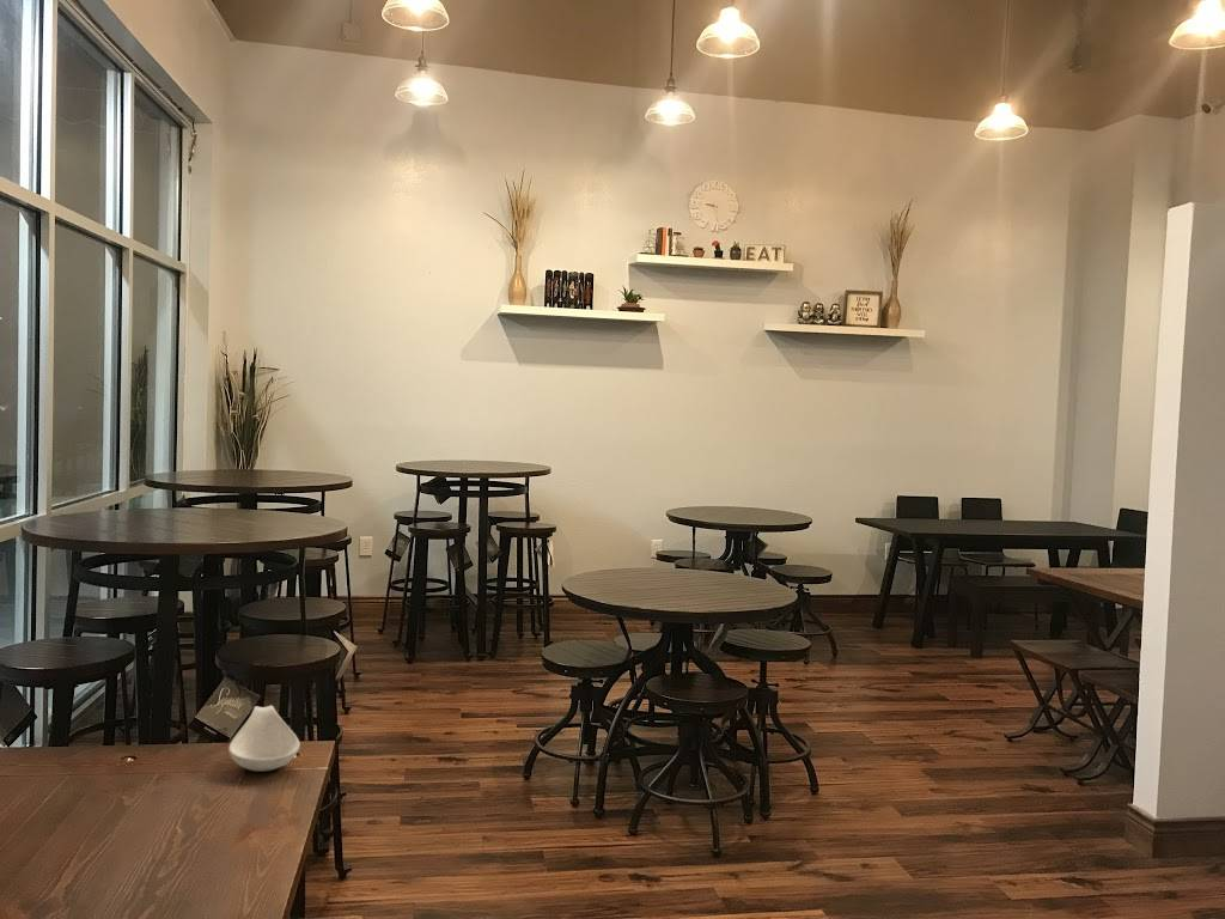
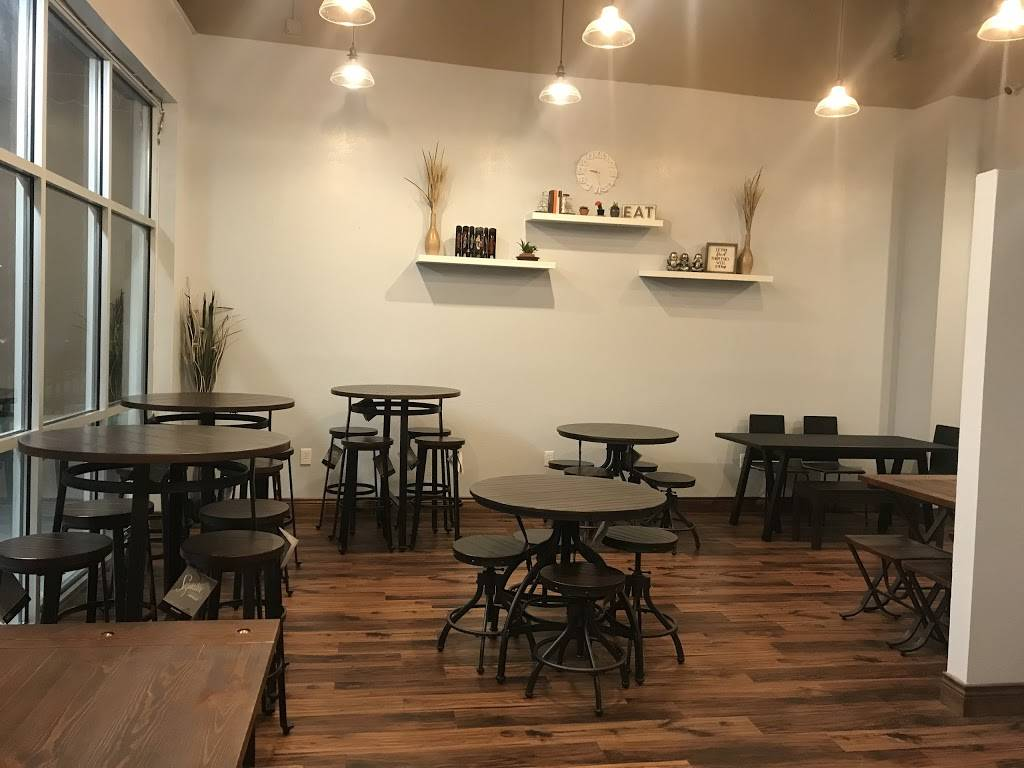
- spoon rest [227,705,301,773]
